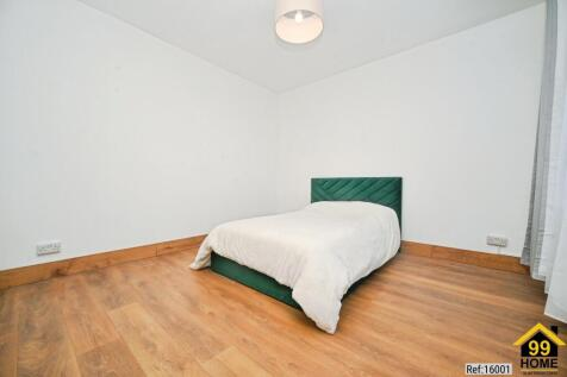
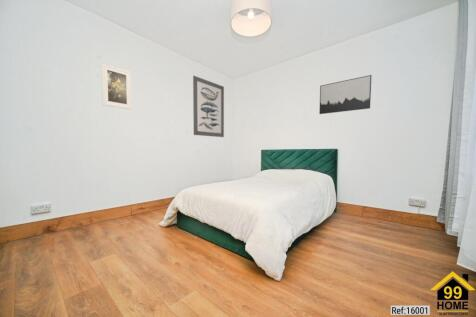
+ wall art [318,74,373,115]
+ wall art [192,75,225,138]
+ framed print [100,63,133,110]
